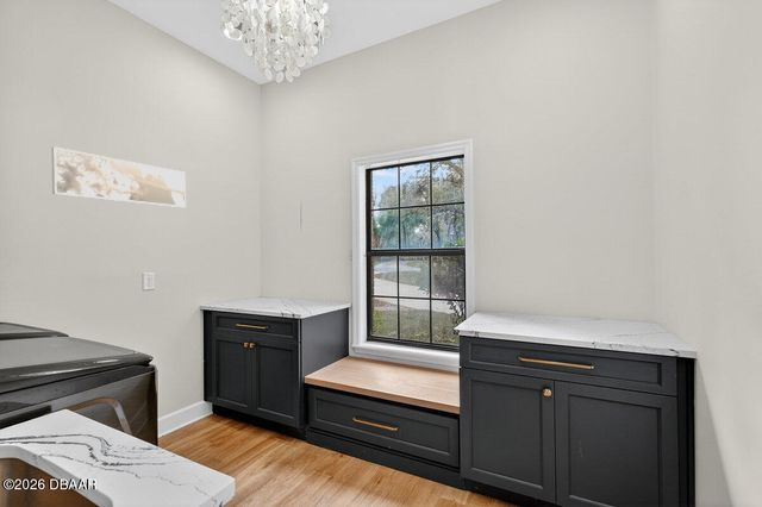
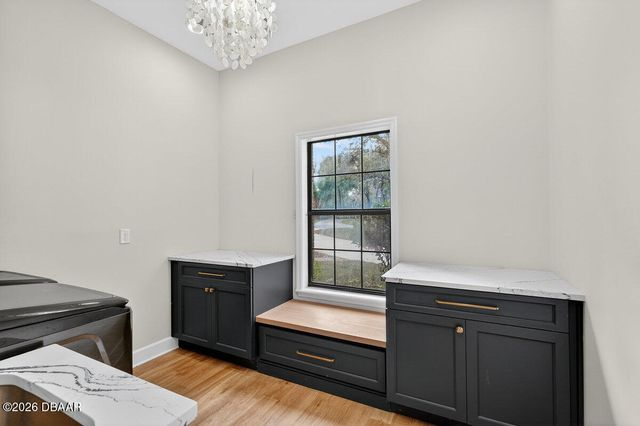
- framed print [51,146,187,208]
